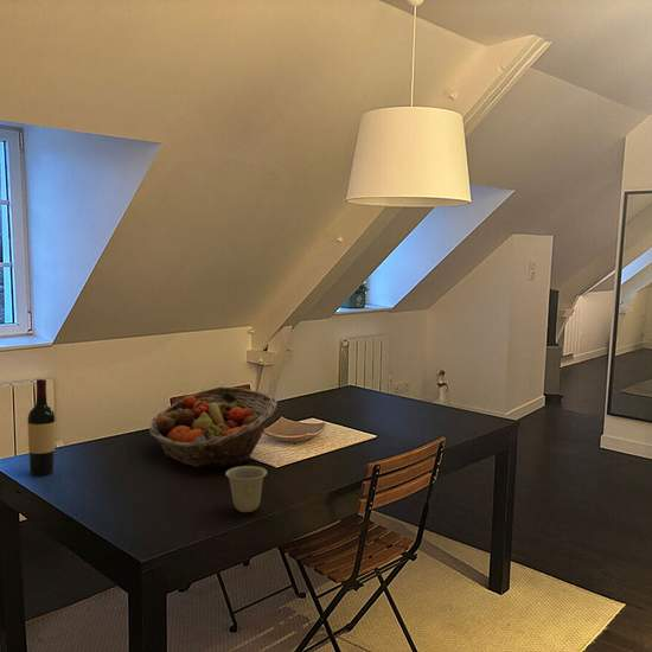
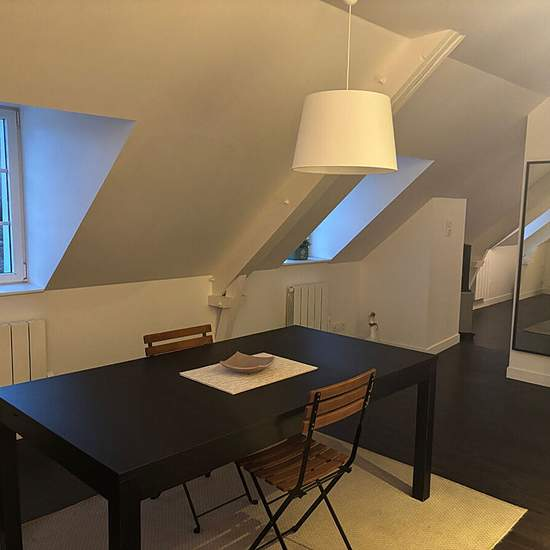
- cup [224,465,268,513]
- fruit basket [148,385,279,468]
- wine bottle [26,377,57,477]
